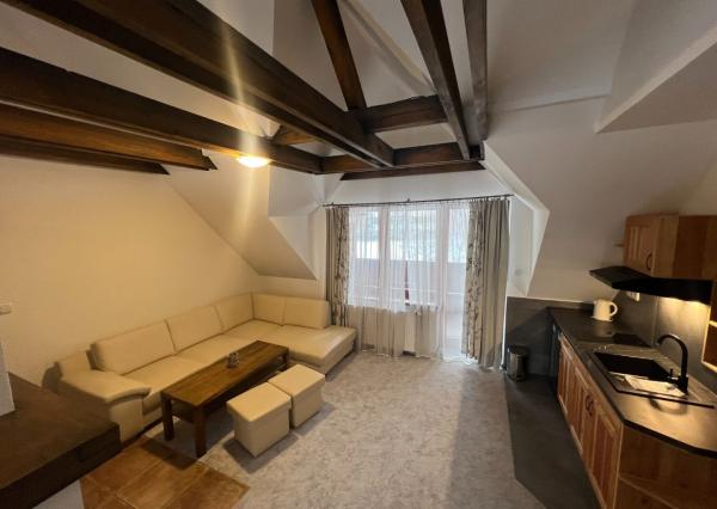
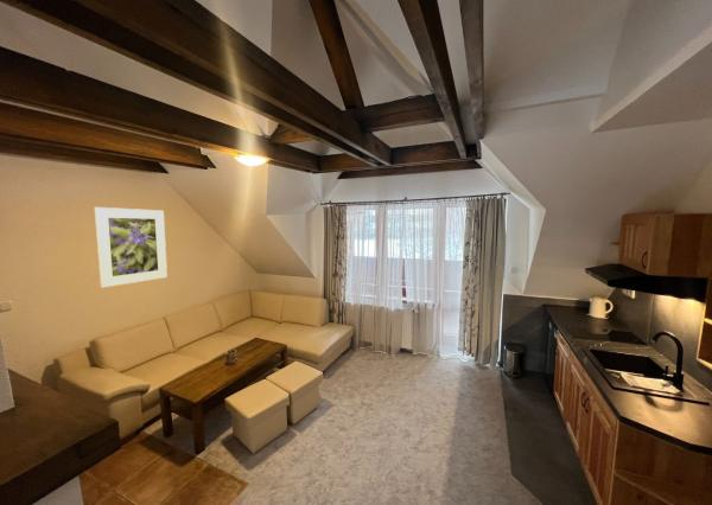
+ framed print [94,206,169,289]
